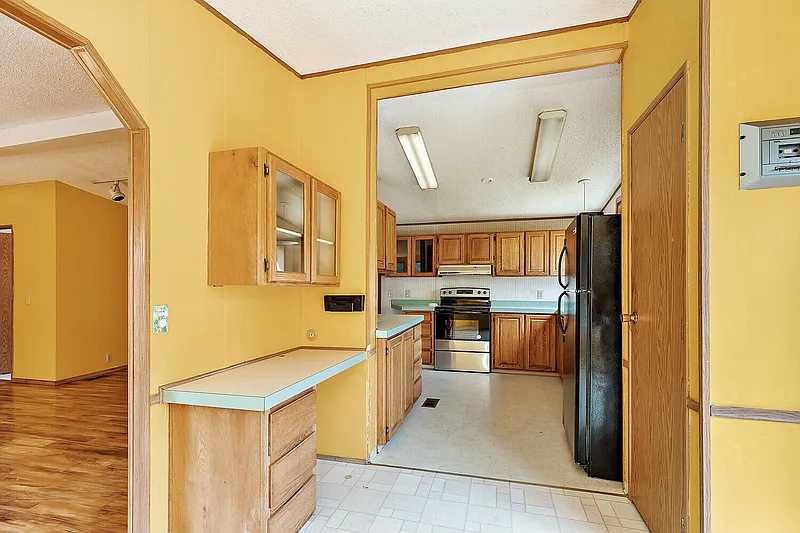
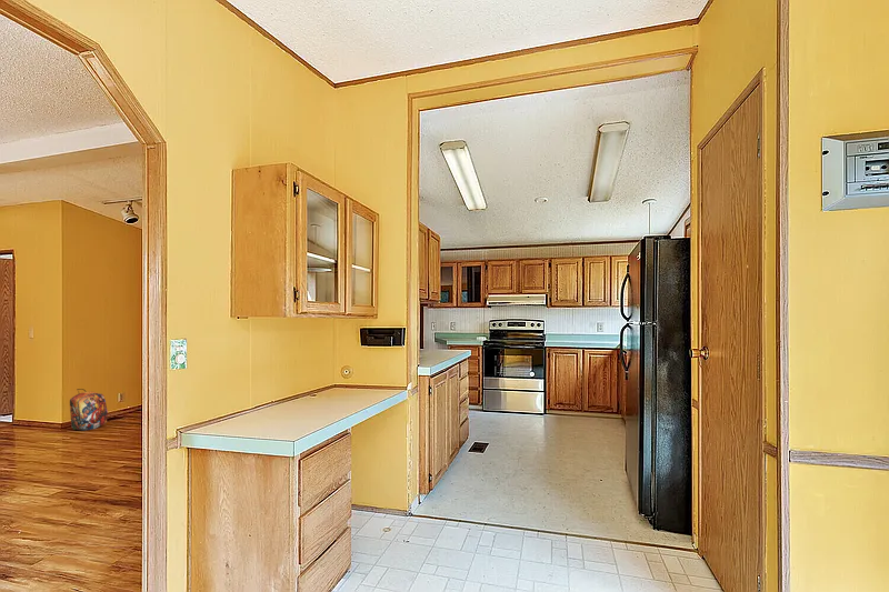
+ backpack [69,388,109,432]
